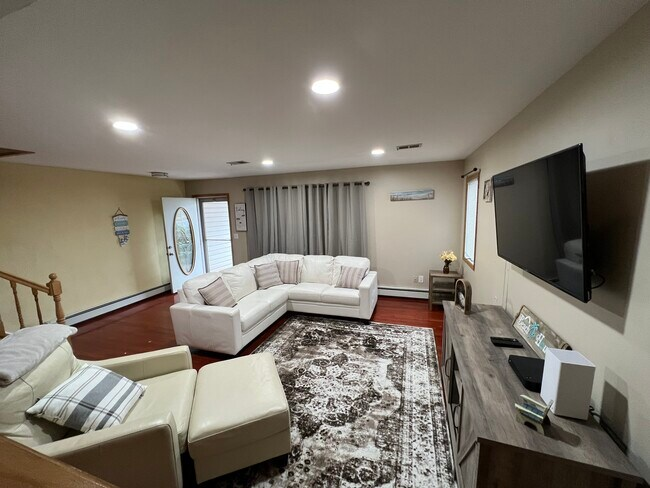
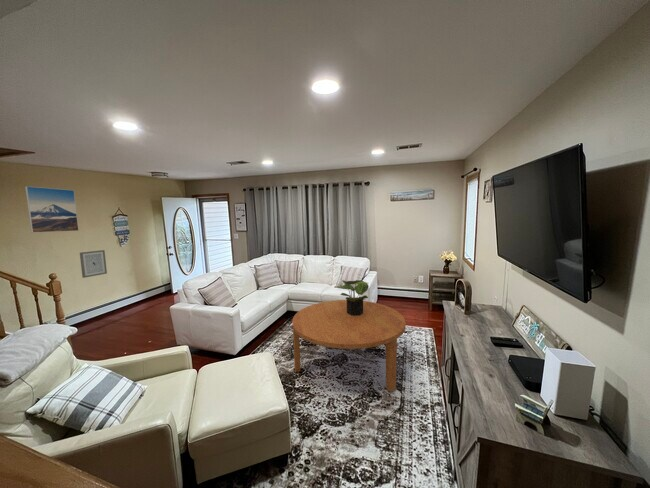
+ wall art [79,249,108,279]
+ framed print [24,185,80,234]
+ coffee table [291,299,406,393]
+ potted plant [336,278,369,316]
